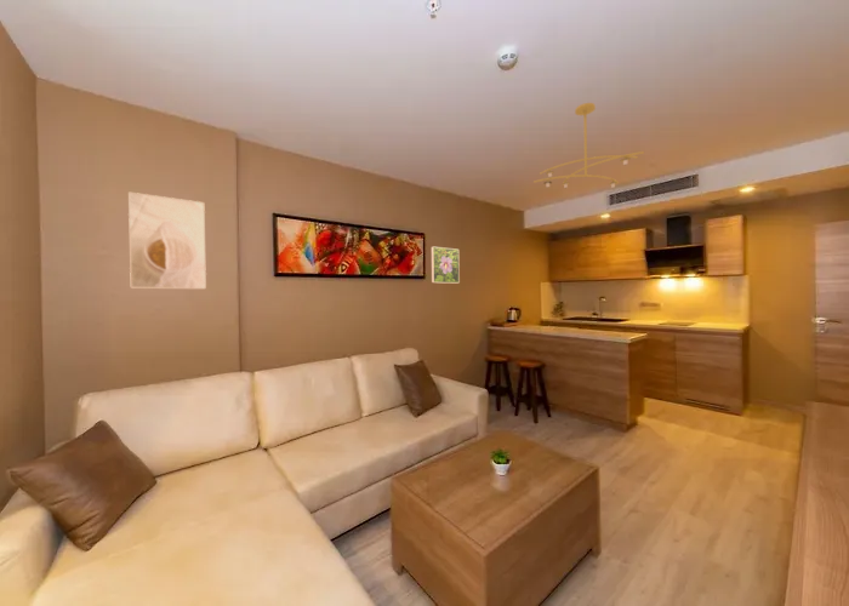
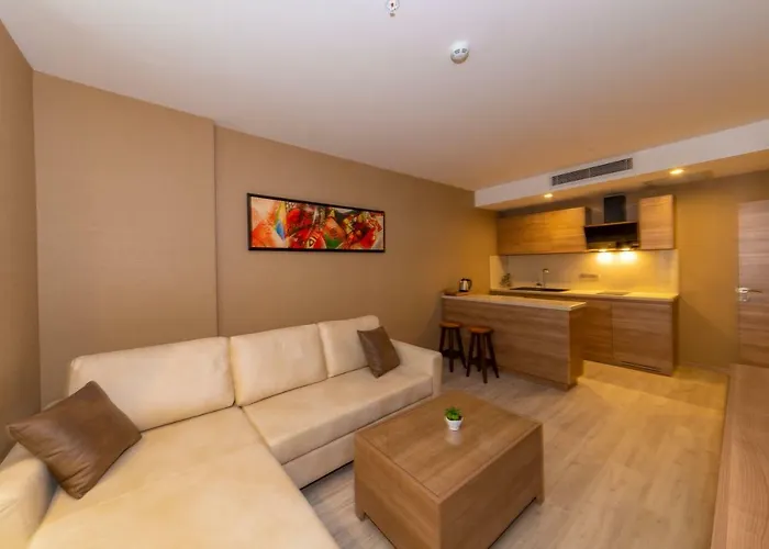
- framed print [431,246,461,285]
- ceiling light fixture [532,102,645,189]
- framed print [127,191,207,290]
